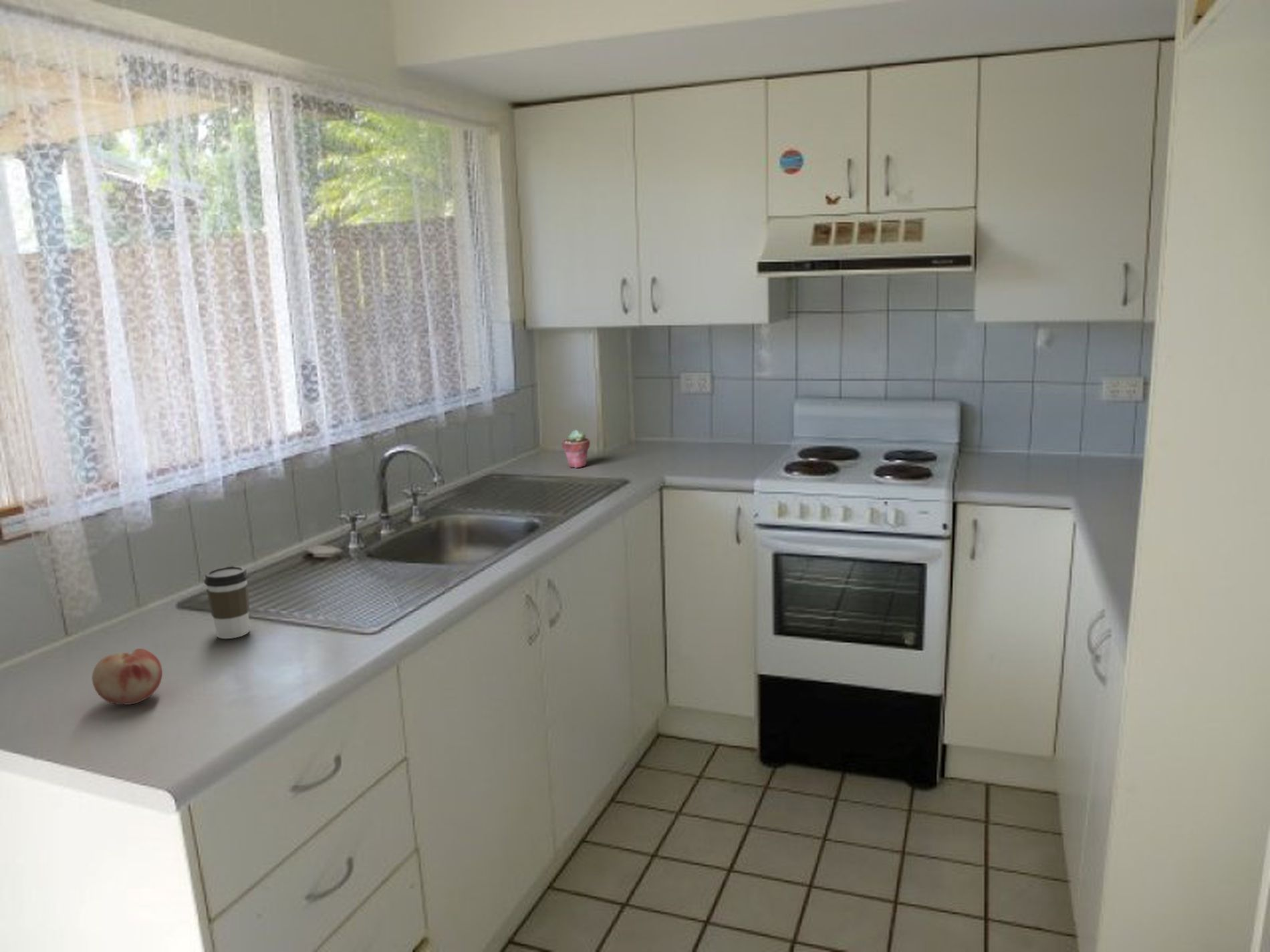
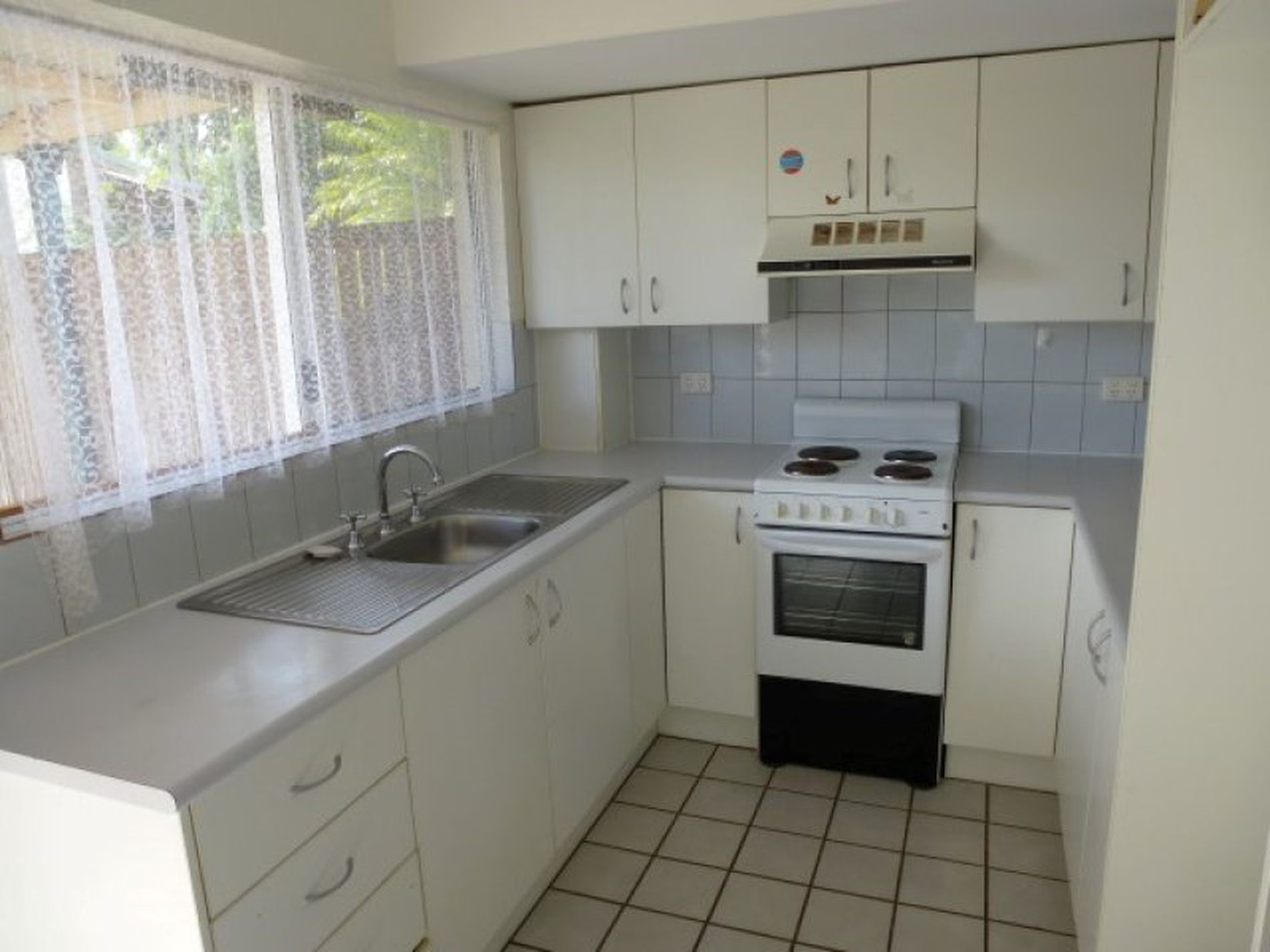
- potted succulent [561,429,591,468]
- coffee cup [203,565,250,639]
- fruit [92,648,163,705]
